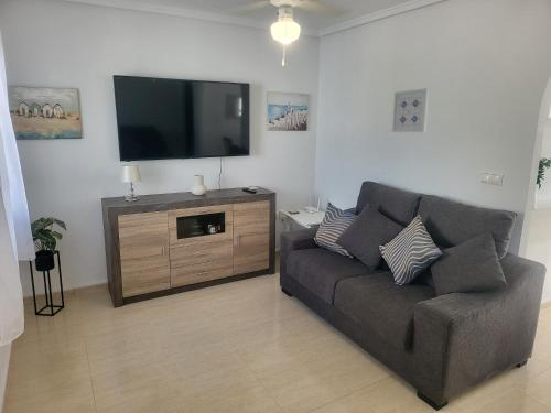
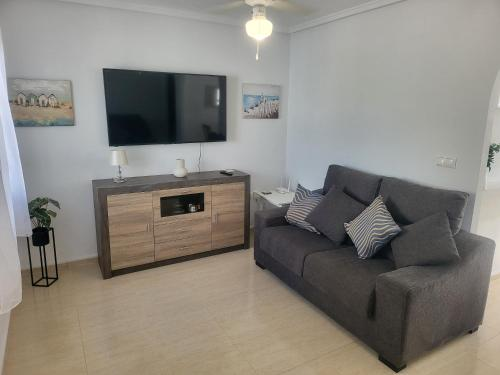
- wall art [391,87,431,133]
